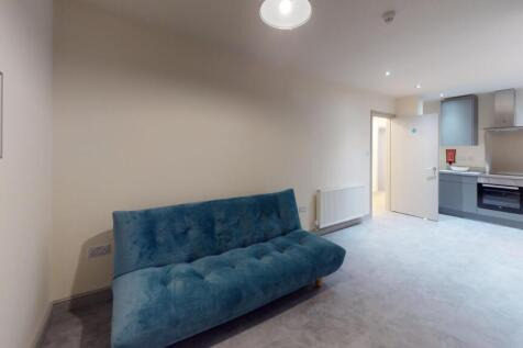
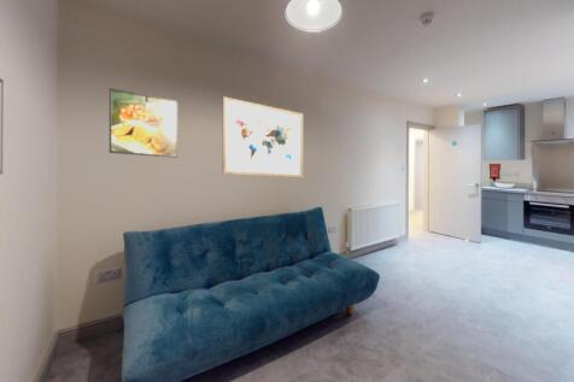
+ wall art [222,95,304,178]
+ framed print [109,87,178,159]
